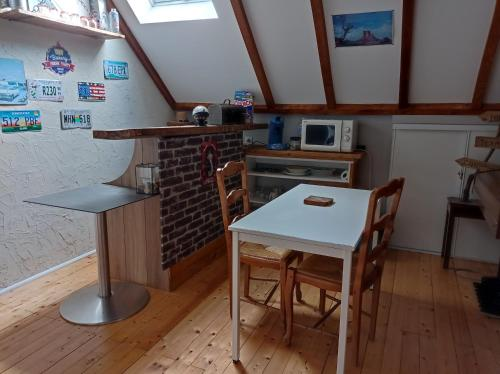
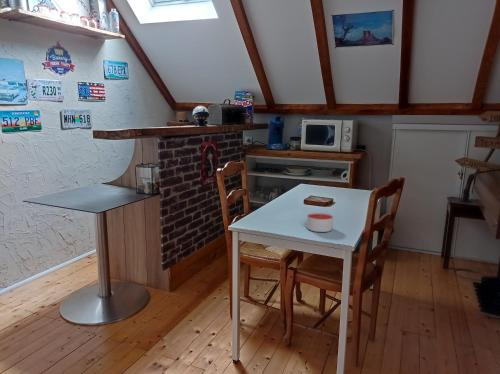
+ candle [306,212,334,233]
